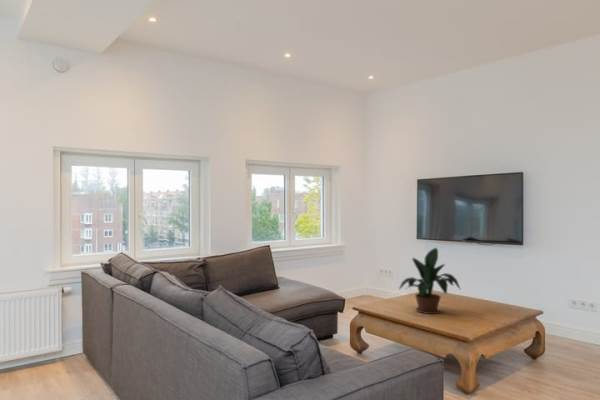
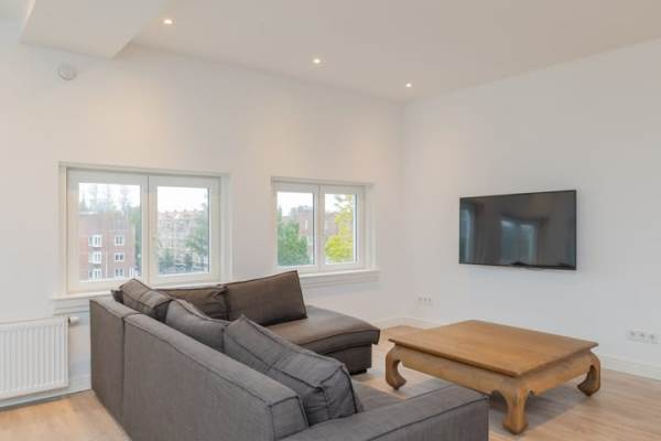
- potted plant [398,247,461,315]
